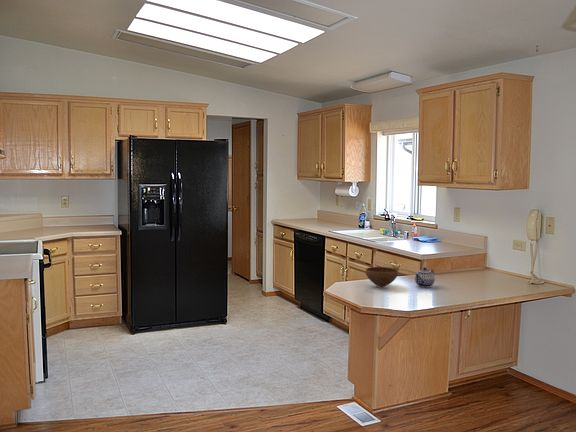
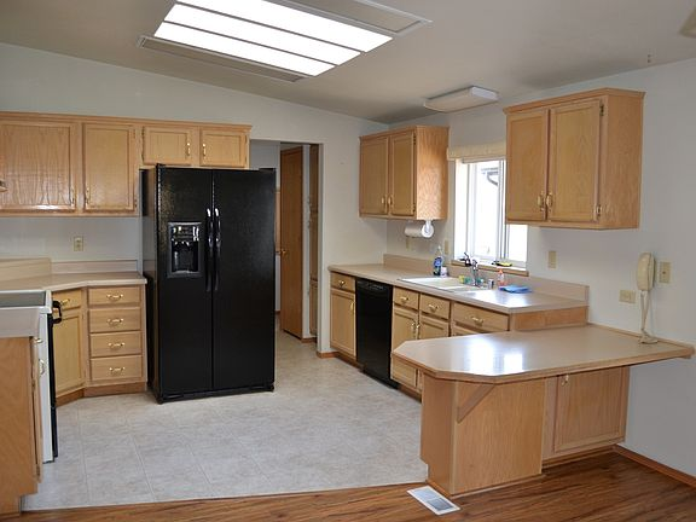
- bowl [365,266,399,288]
- teapot [414,266,436,288]
